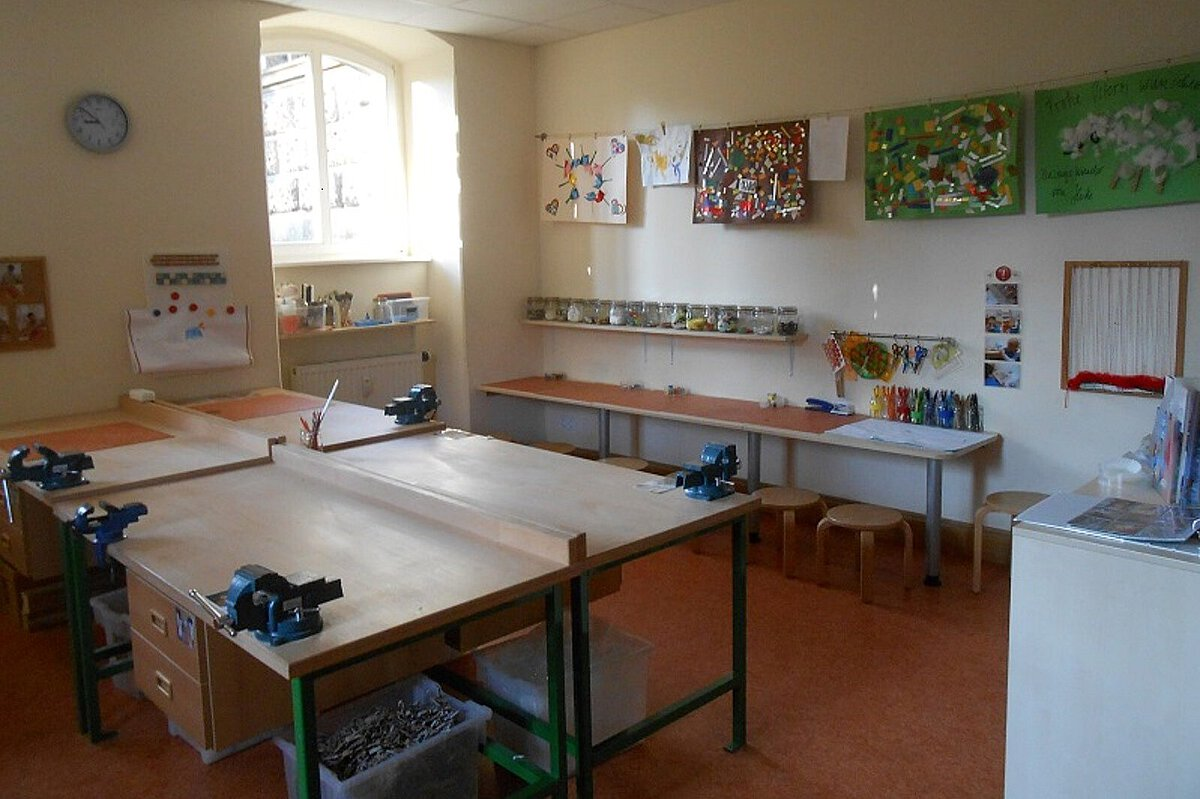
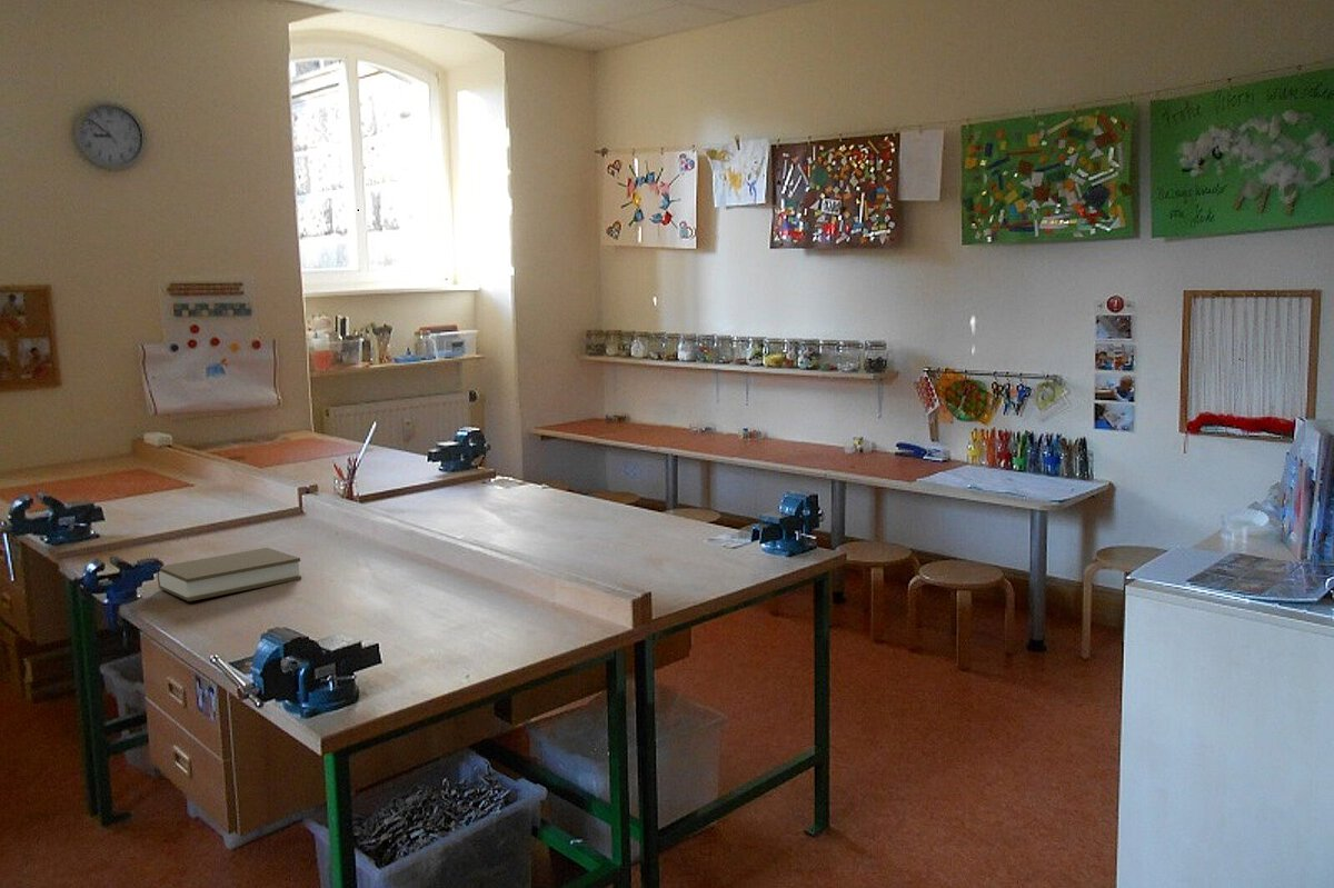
+ book [157,547,302,602]
